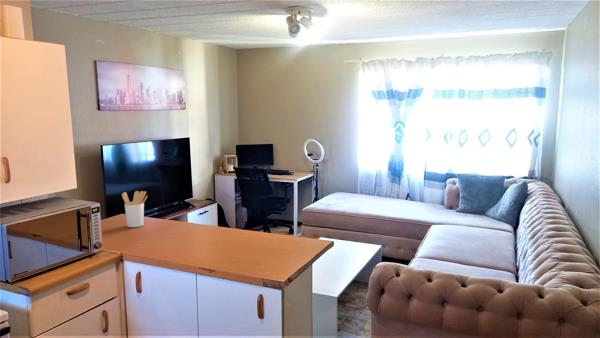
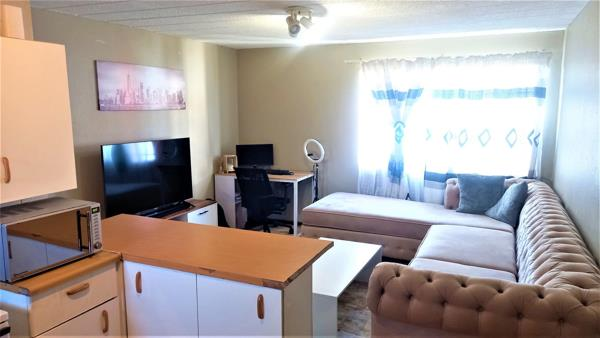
- utensil holder [121,190,148,228]
